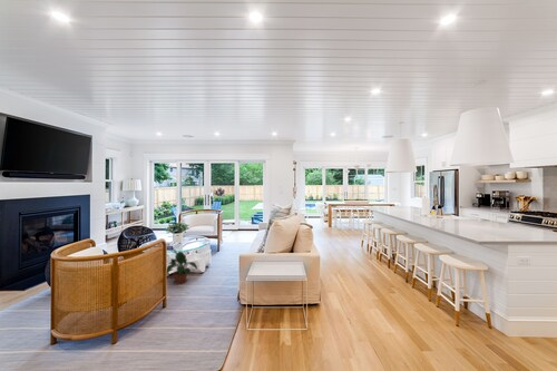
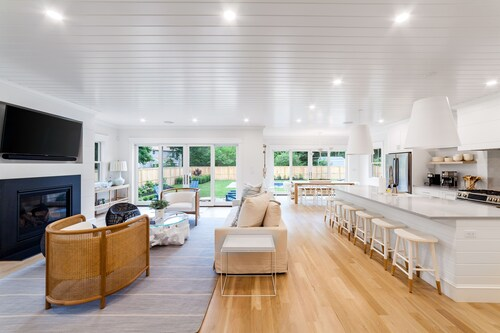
- potted plant [166,246,198,285]
